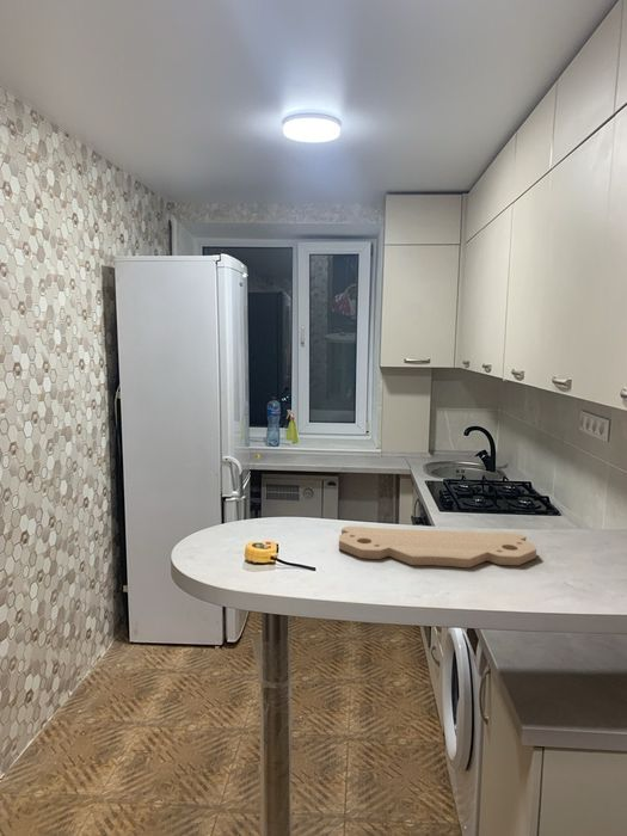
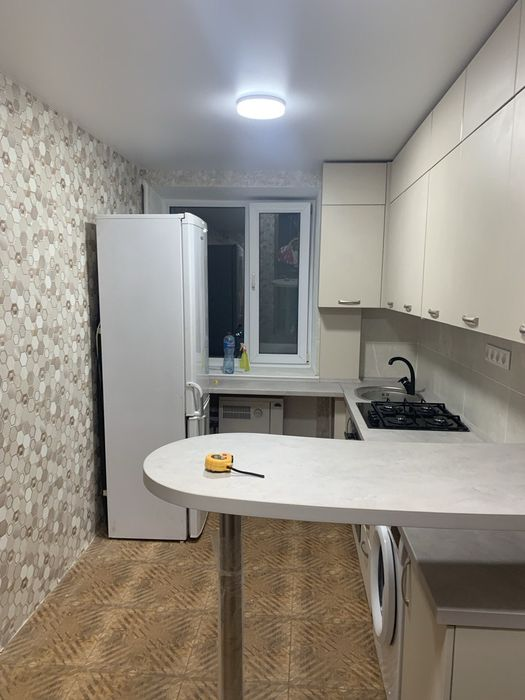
- cutting board [338,525,537,568]
